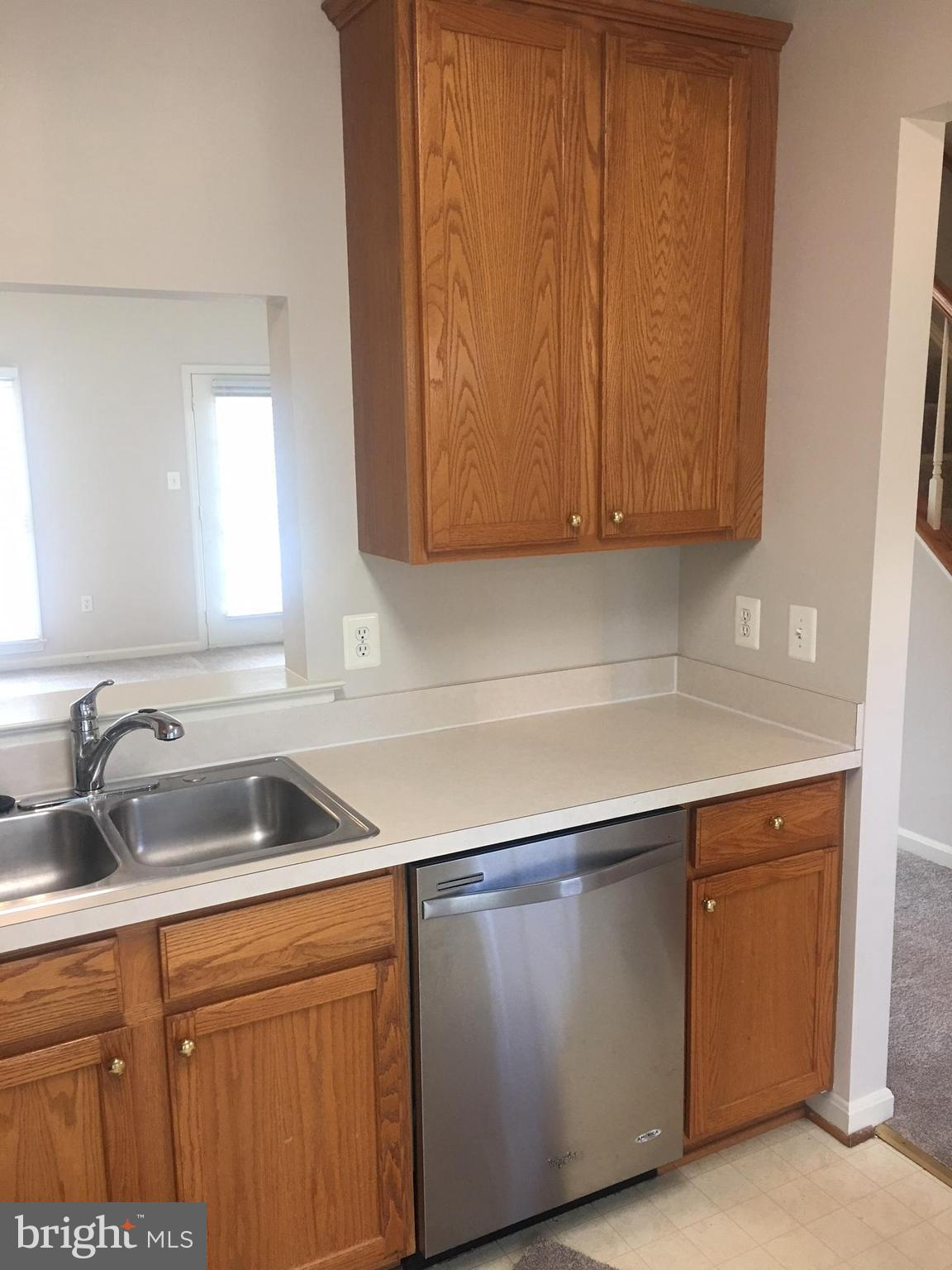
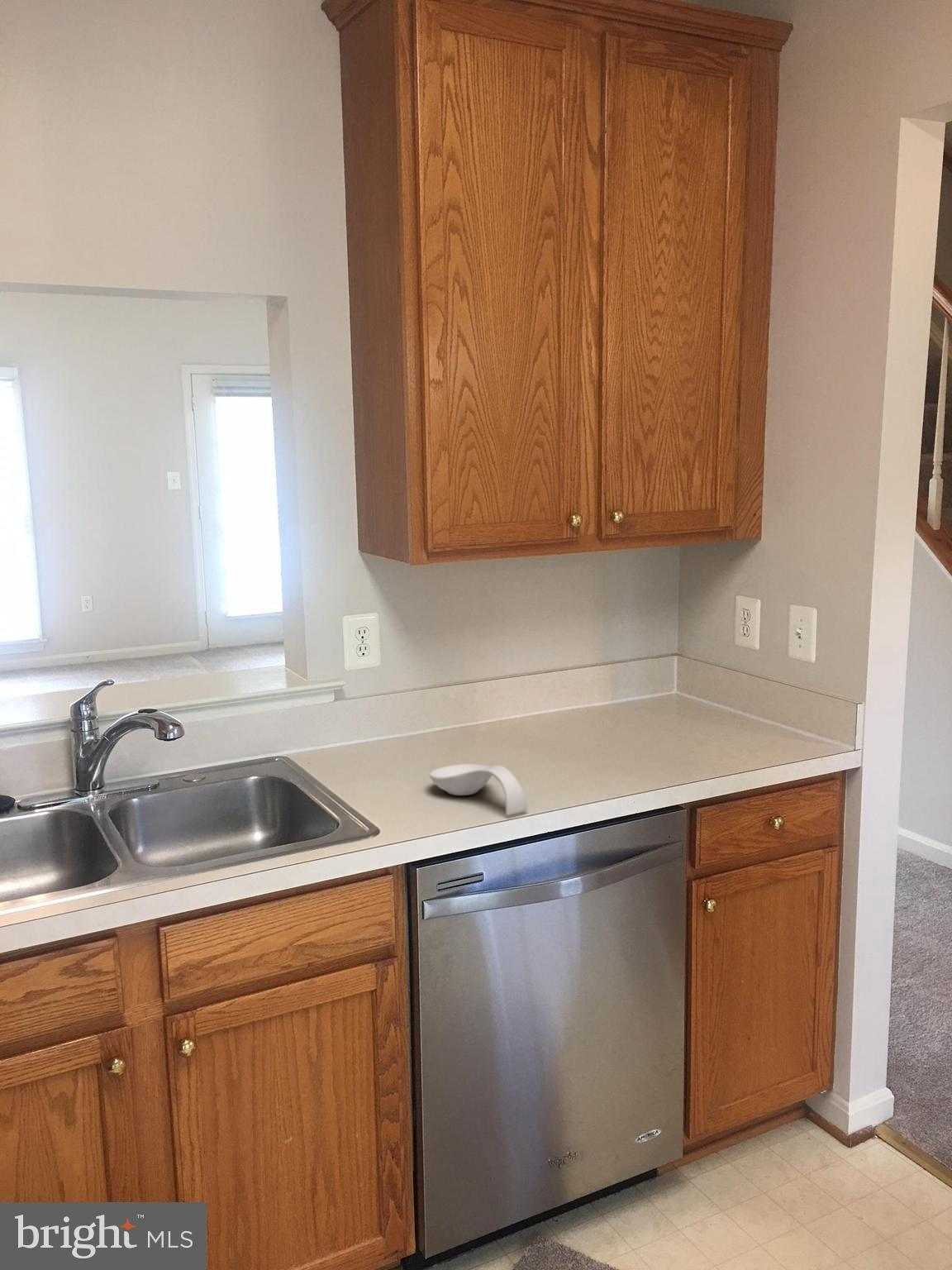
+ spoon rest [429,763,529,816]
